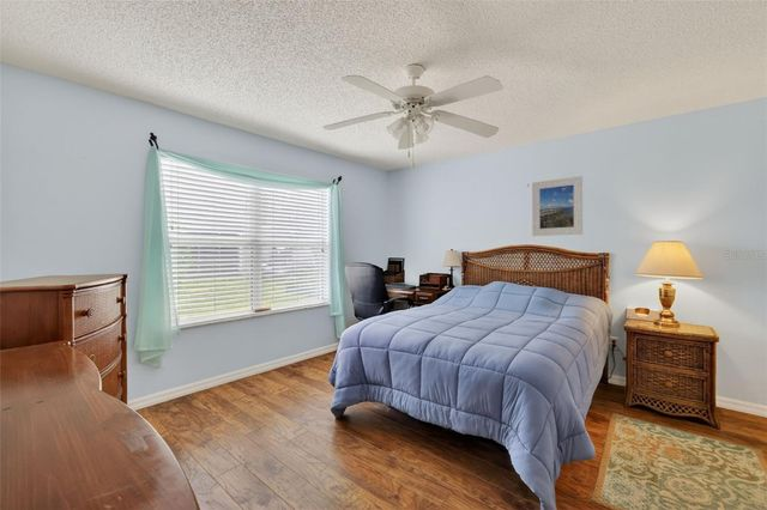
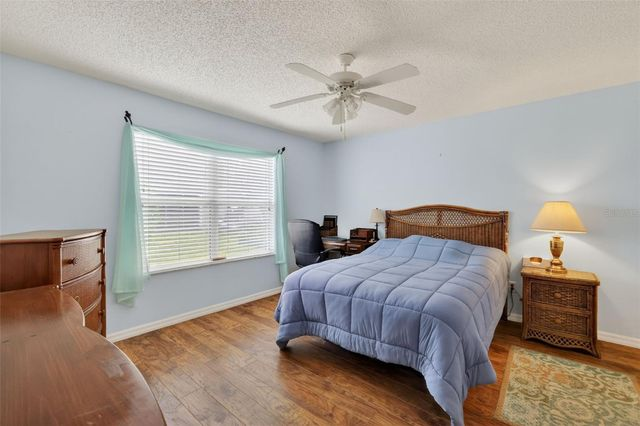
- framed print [531,175,584,237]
